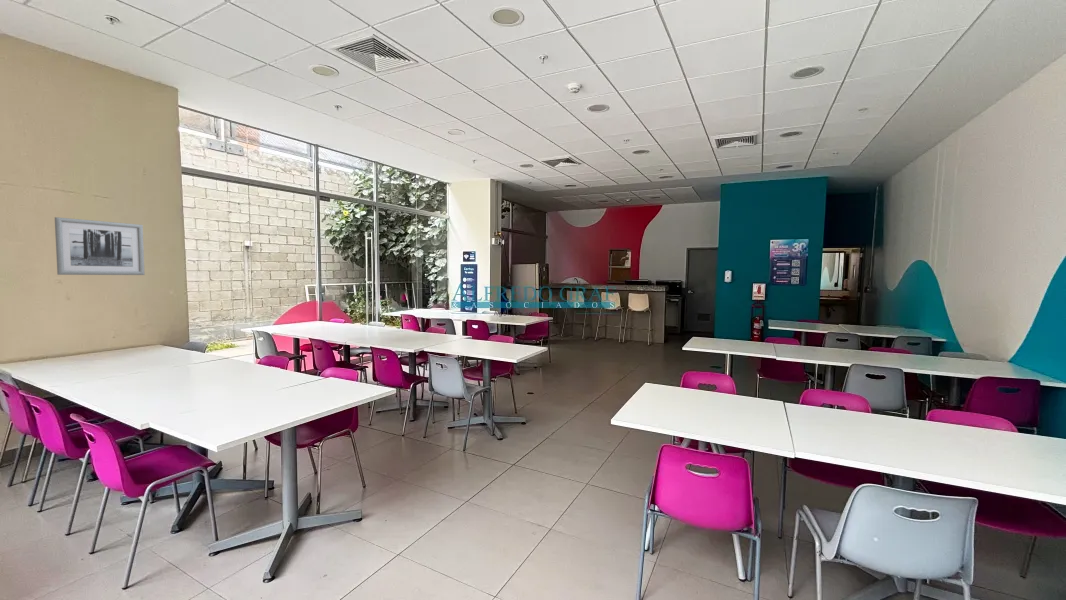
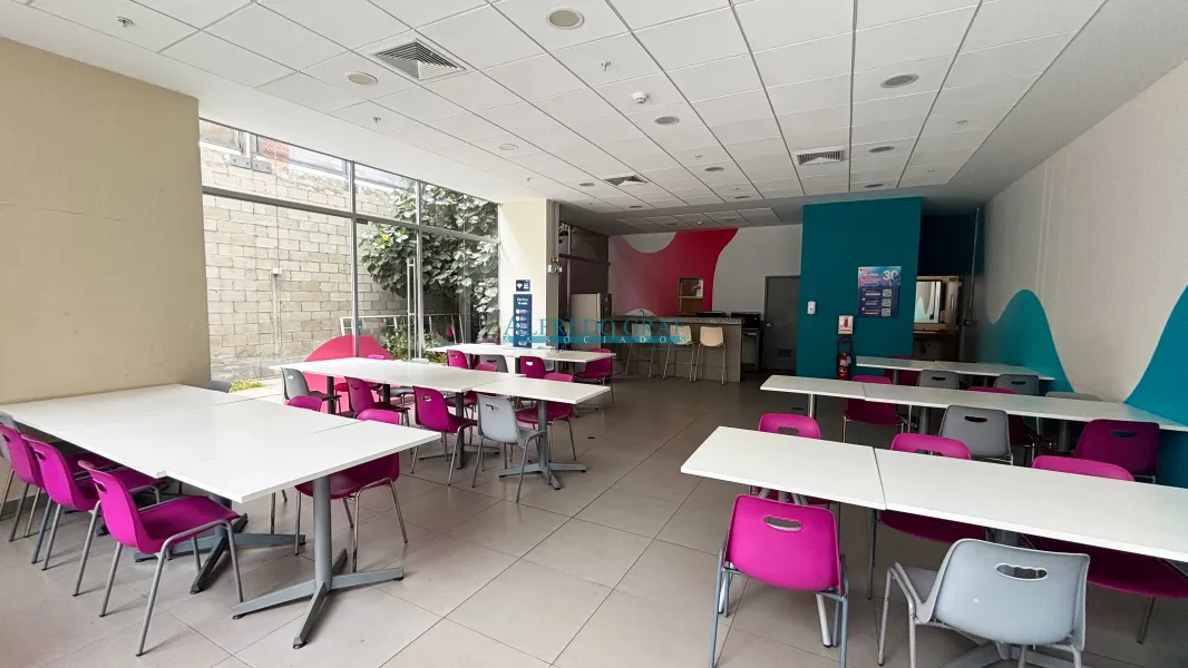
- wall art [54,216,146,276]
